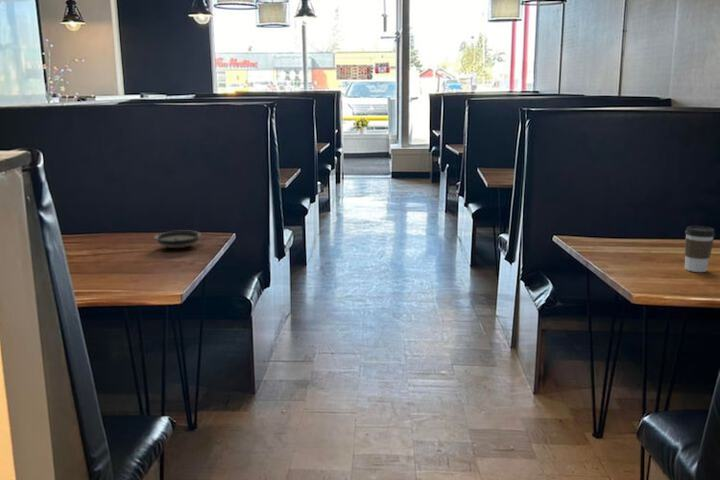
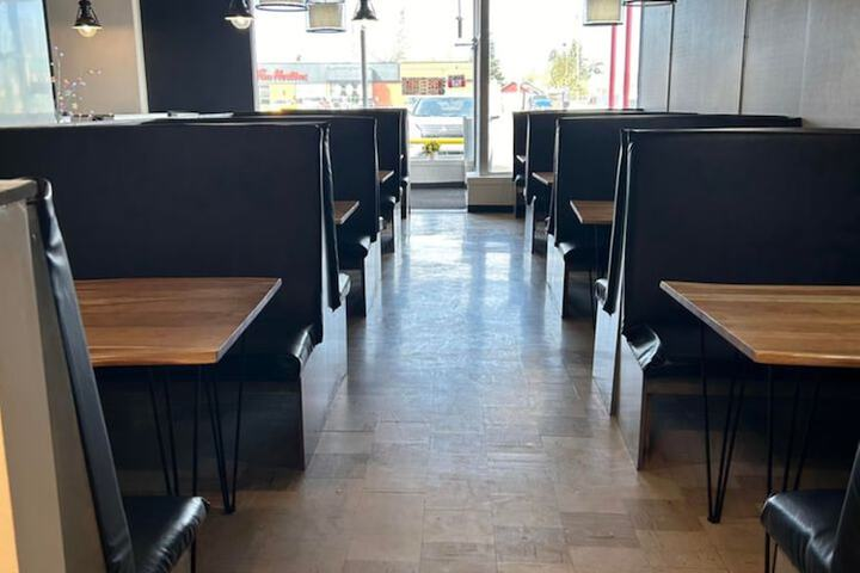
- saucer [153,229,202,249]
- coffee cup [684,225,716,273]
